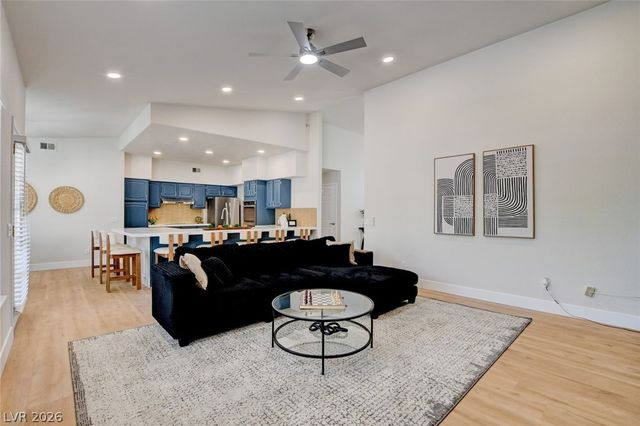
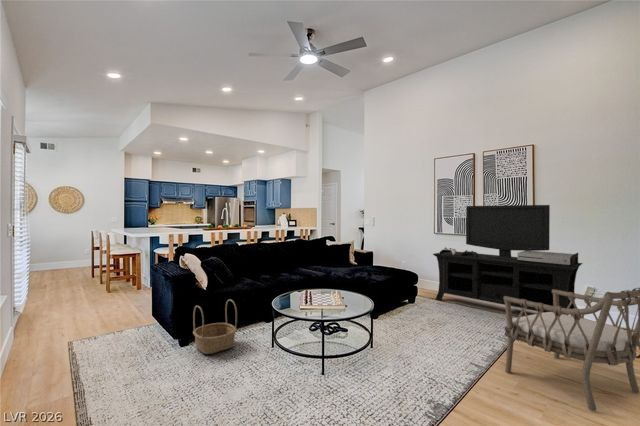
+ basket [192,298,238,355]
+ armchair [503,287,640,412]
+ media console [432,204,584,316]
